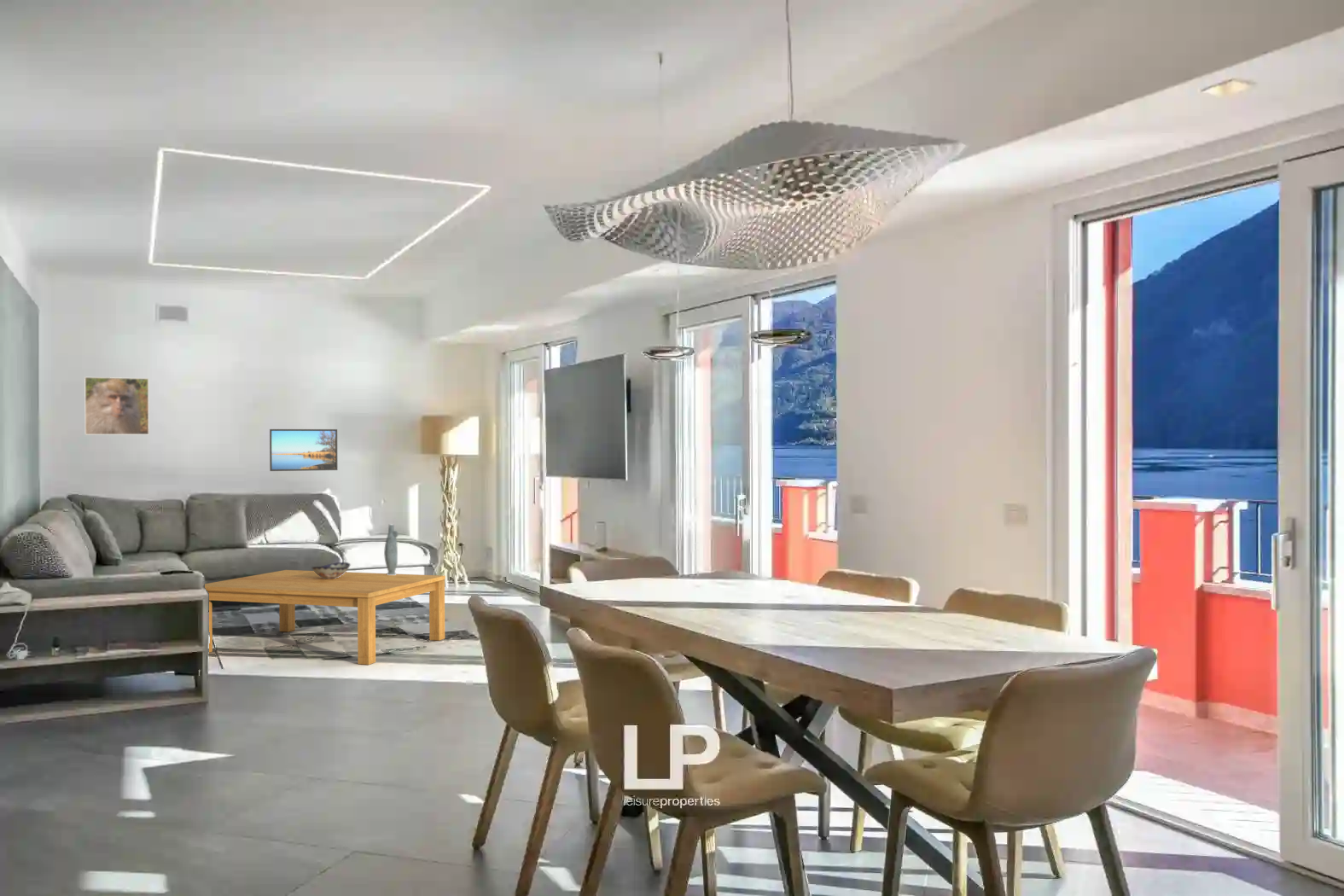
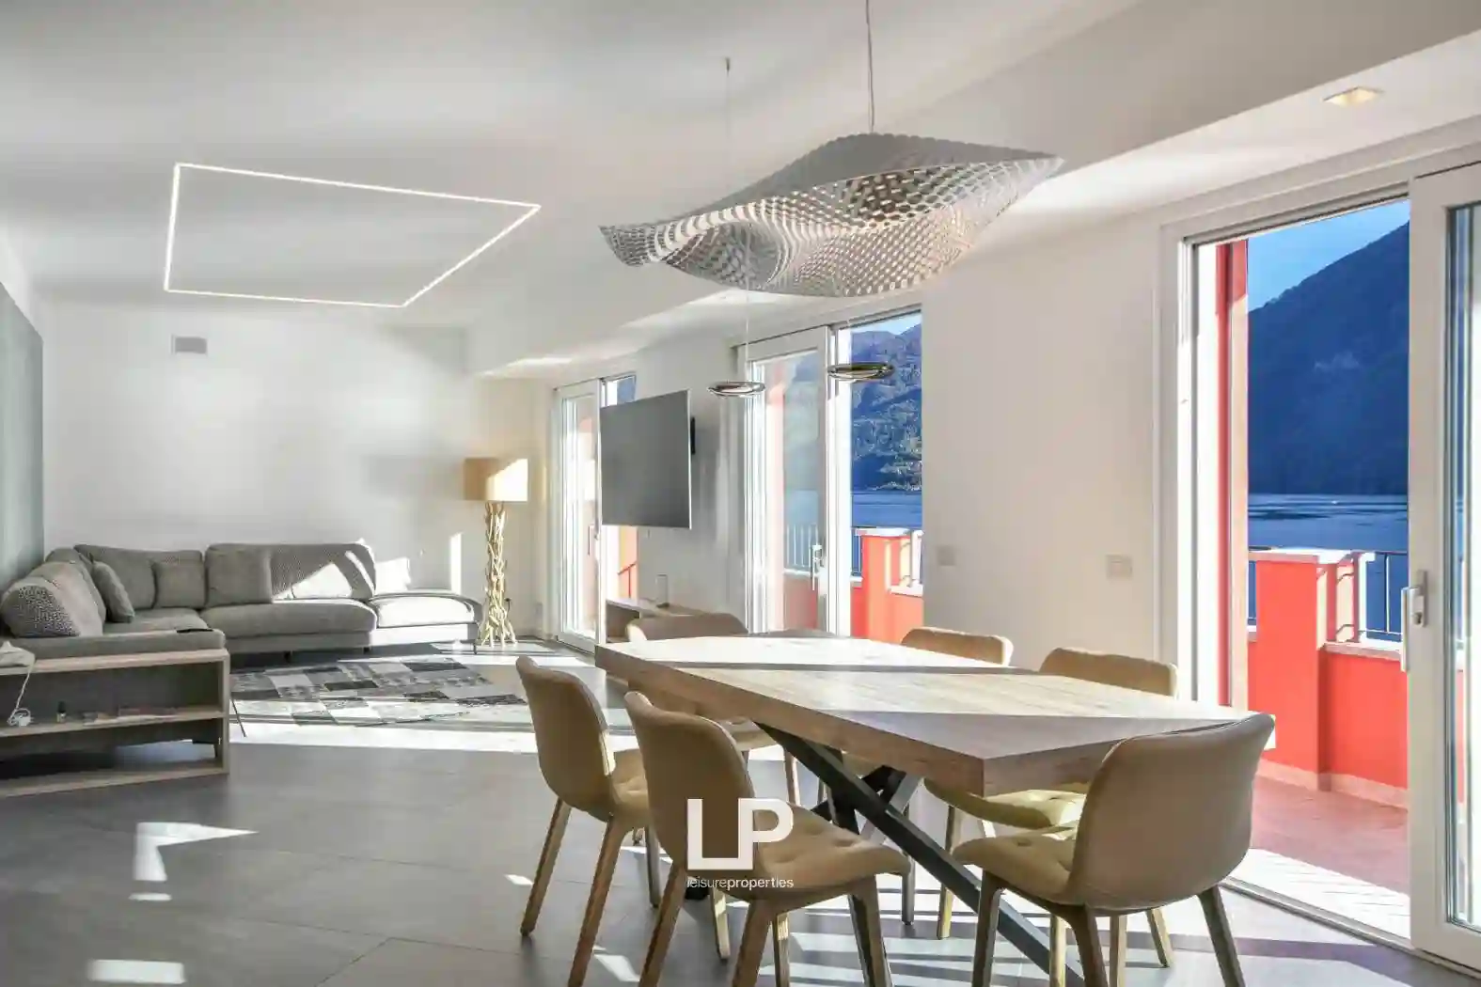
- vase [383,523,399,575]
- coffee table [205,569,446,666]
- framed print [269,428,339,472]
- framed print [84,376,150,435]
- decorative bowl [311,561,352,579]
